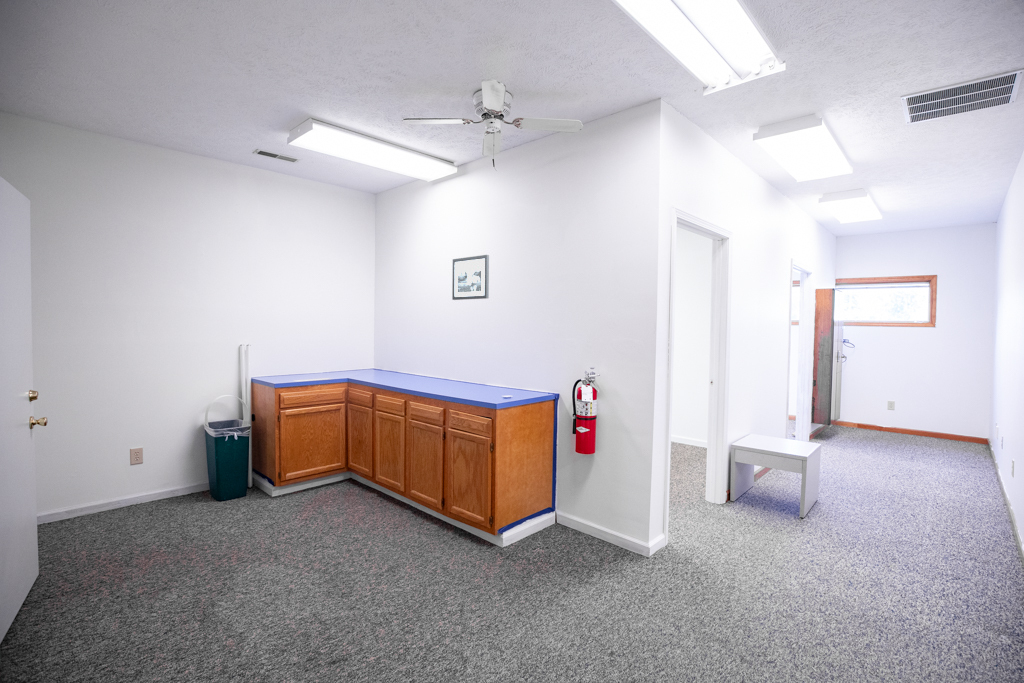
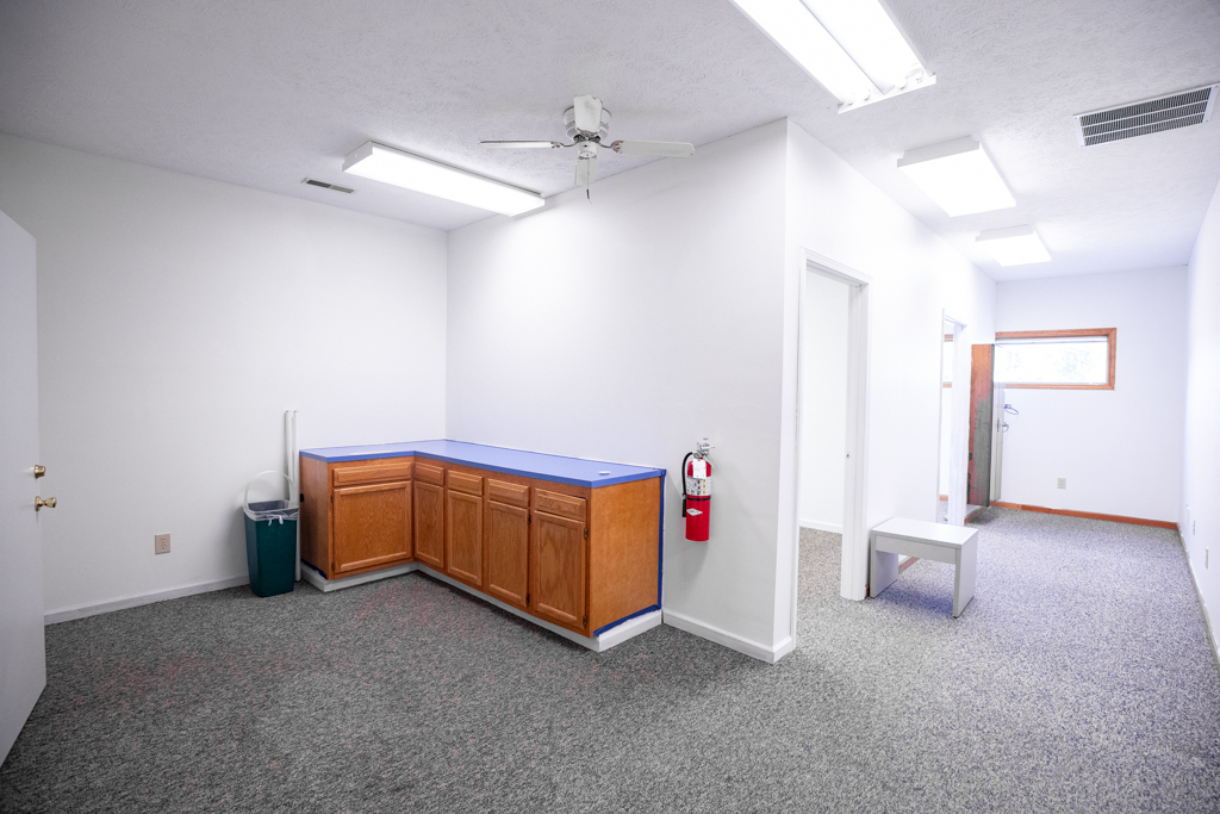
- picture frame [451,254,490,301]
